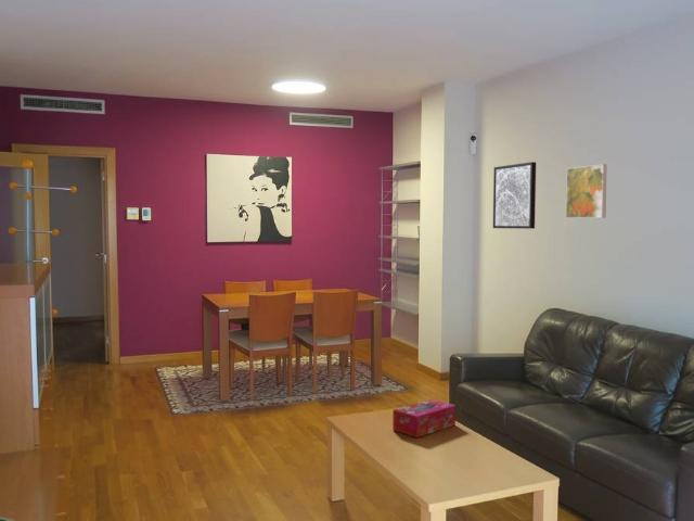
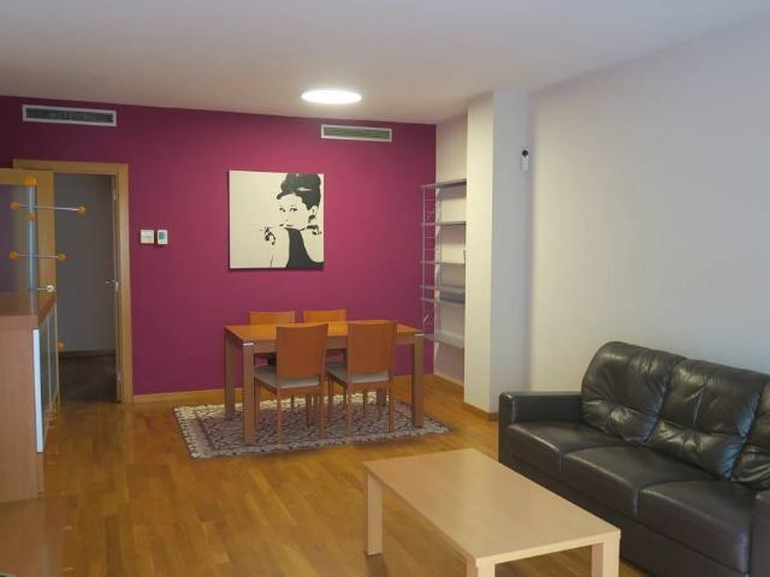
- tissue box [391,398,457,439]
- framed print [565,163,608,219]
- wall art [492,161,537,230]
